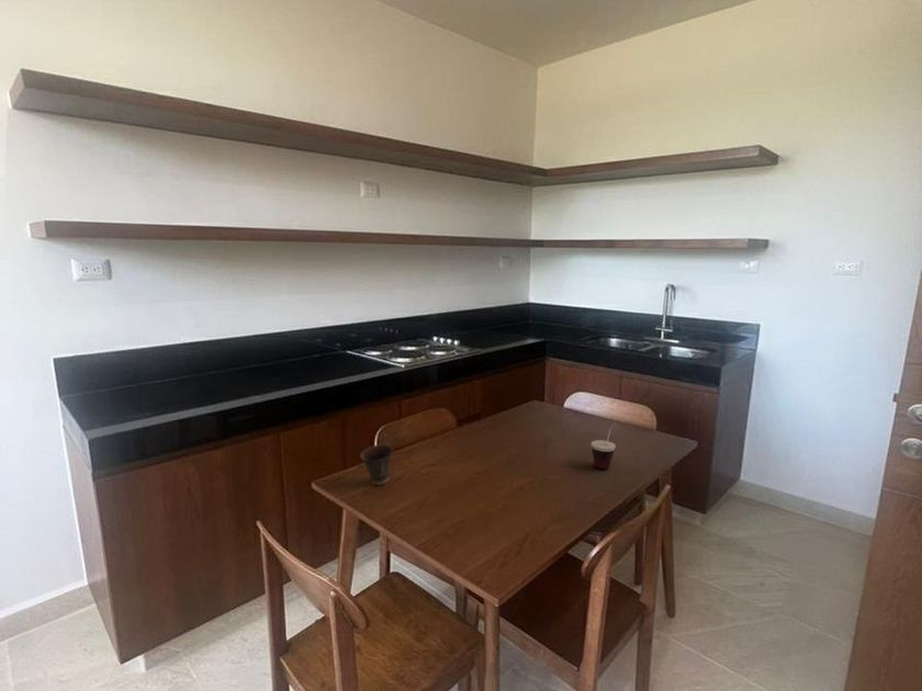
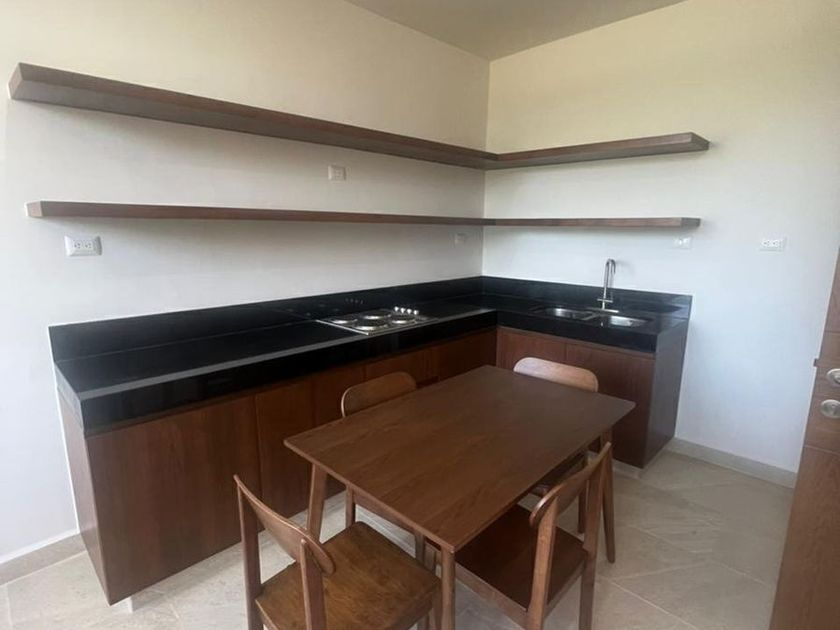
- cup [591,420,617,469]
- cup [359,444,393,487]
